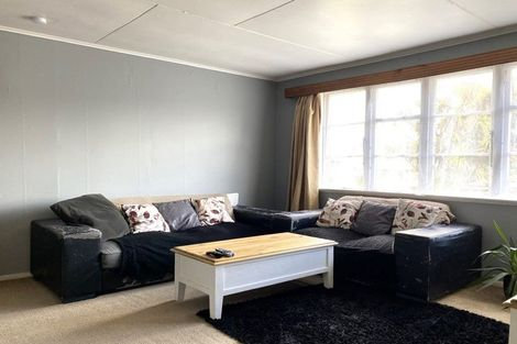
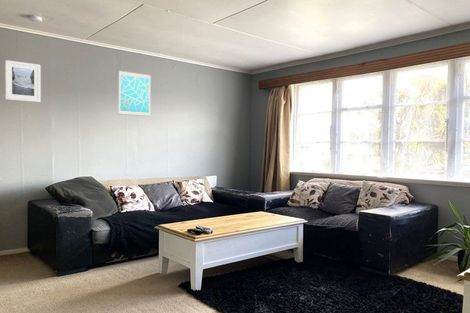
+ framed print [4,59,42,103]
+ wall art [118,70,152,117]
